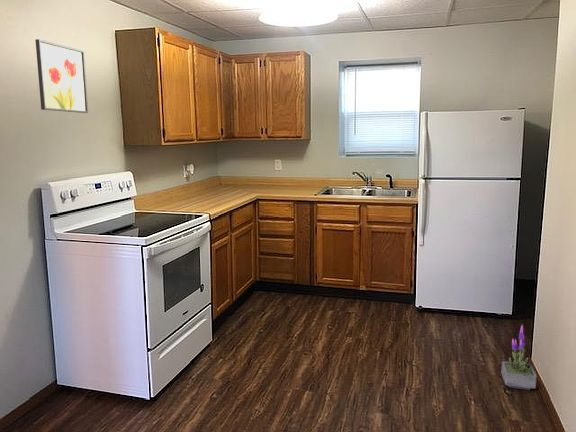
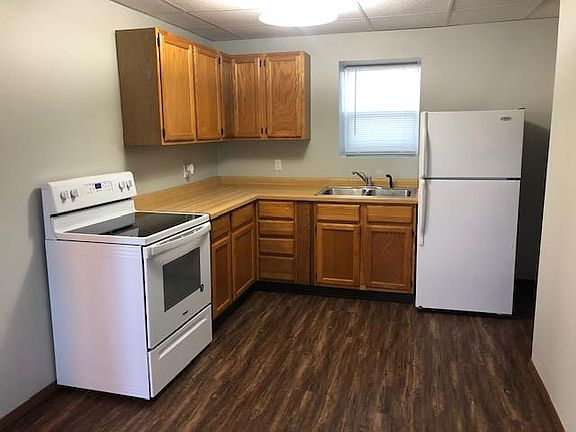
- potted plant [500,324,538,391]
- wall art [34,38,89,114]
